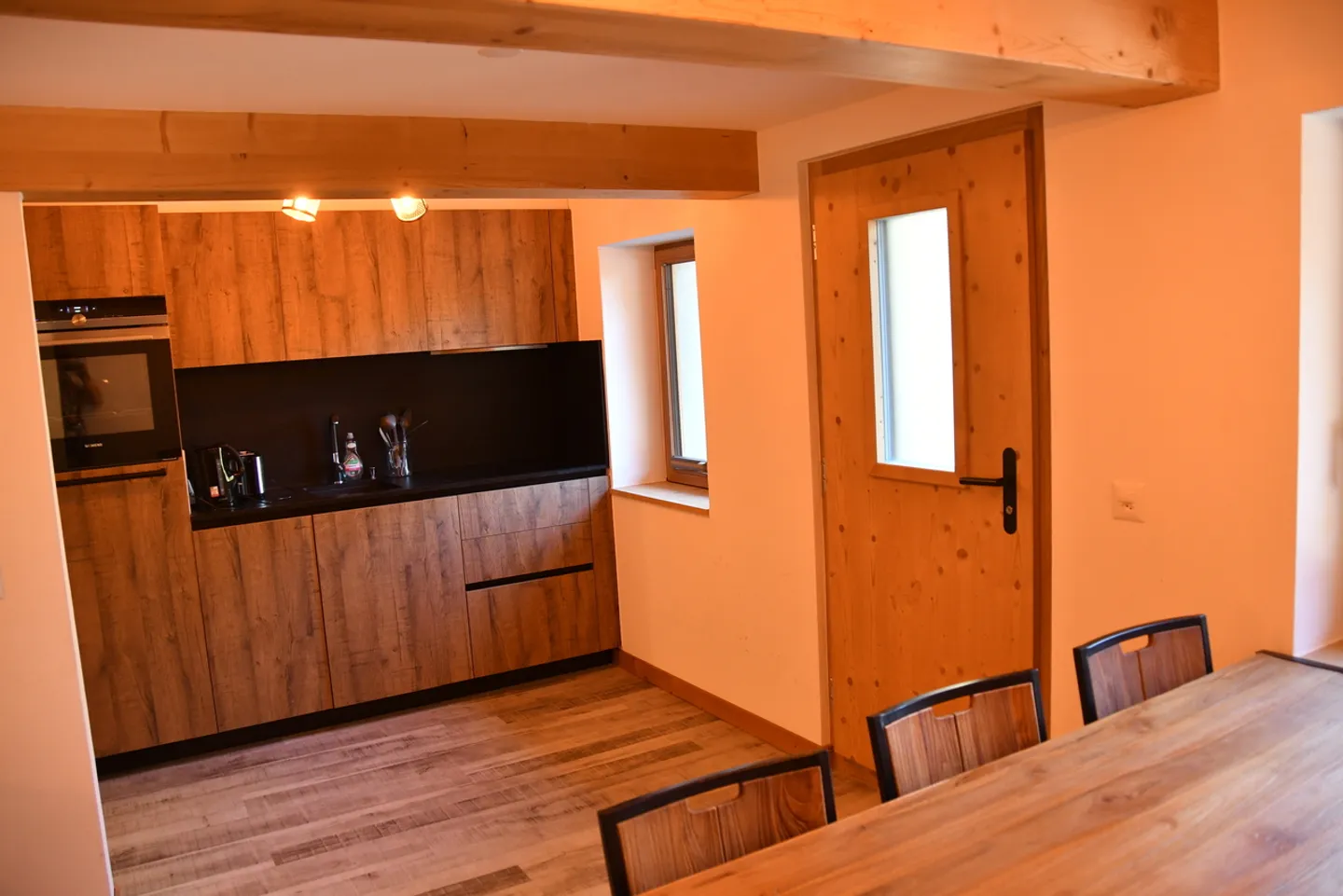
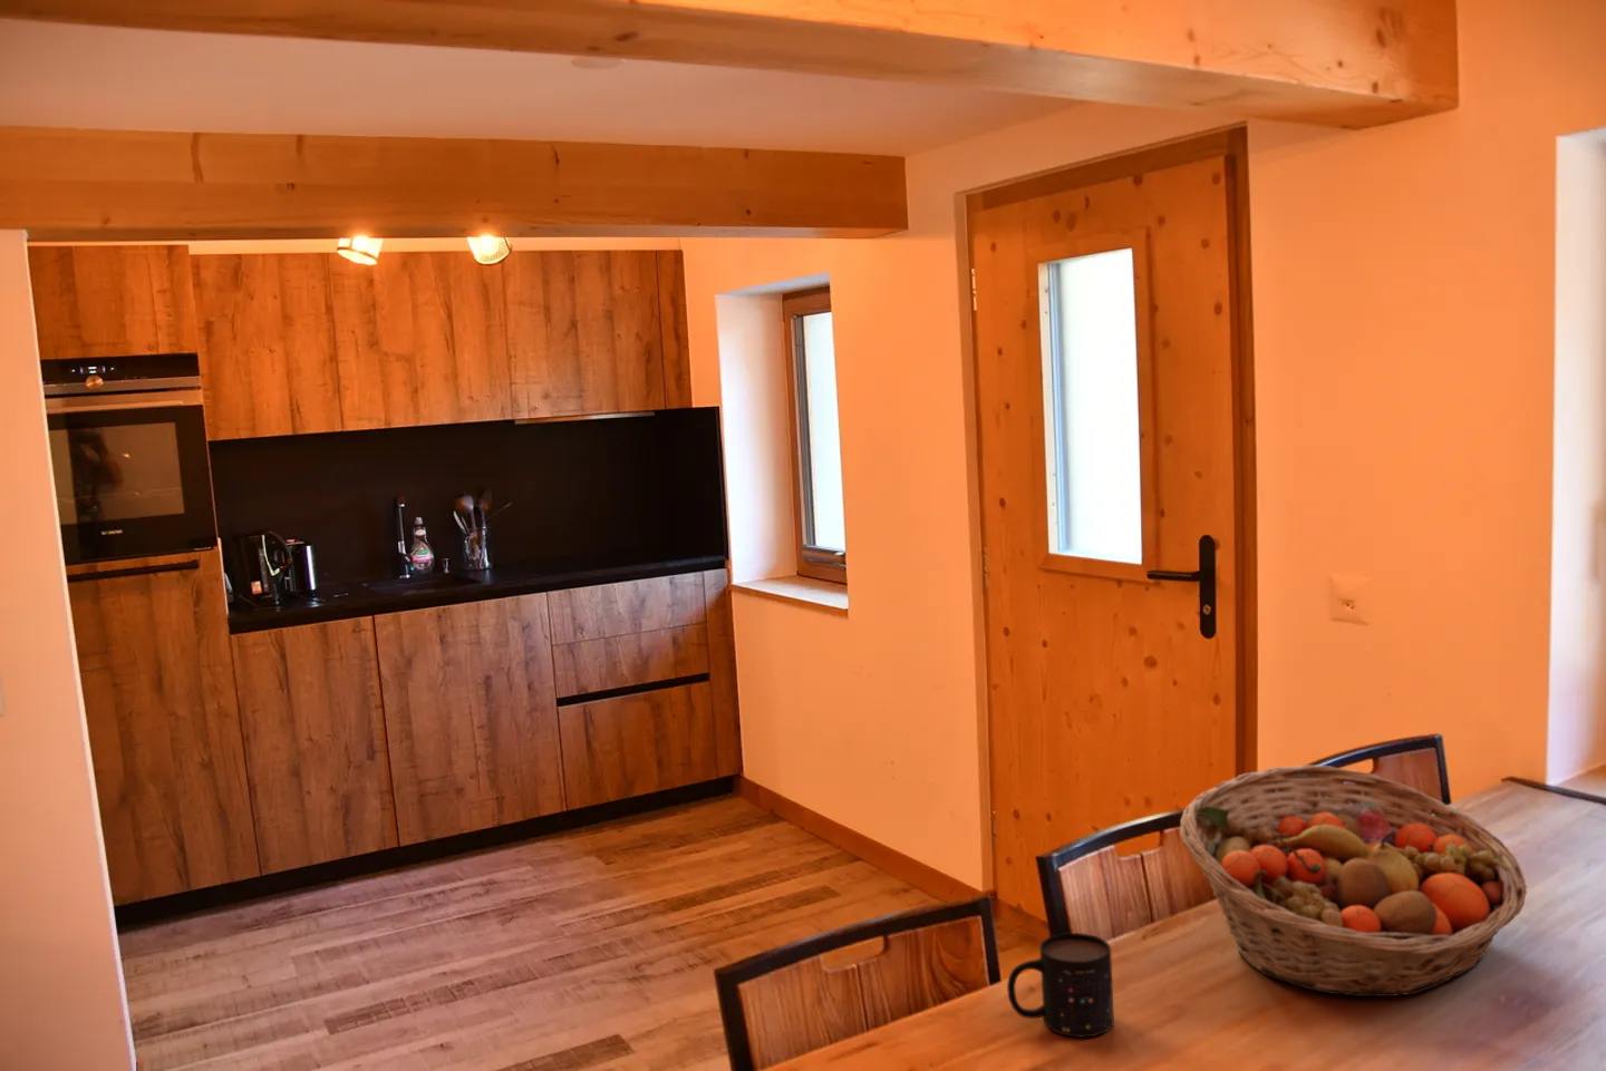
+ mug [1006,931,1116,1039]
+ fruit basket [1179,764,1528,997]
